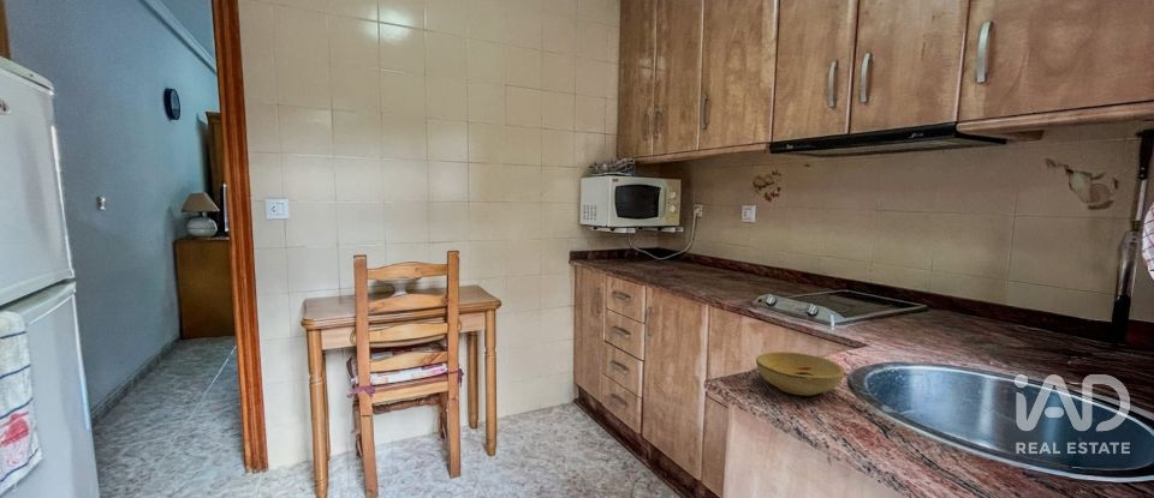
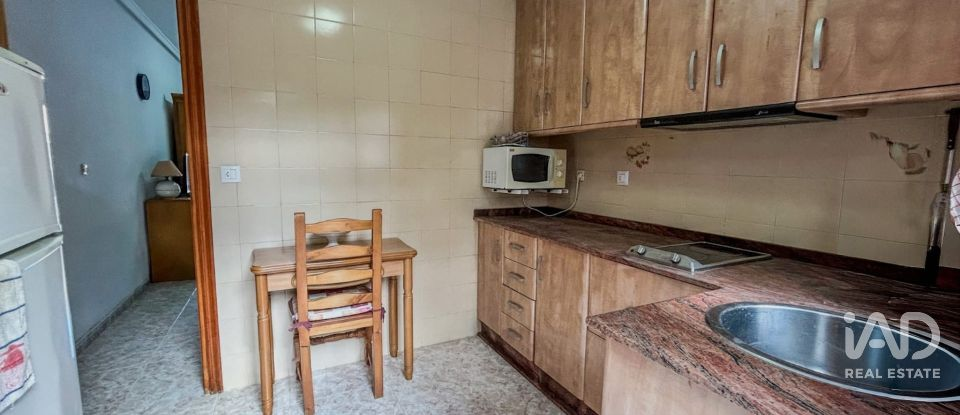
- bowl [755,350,845,396]
